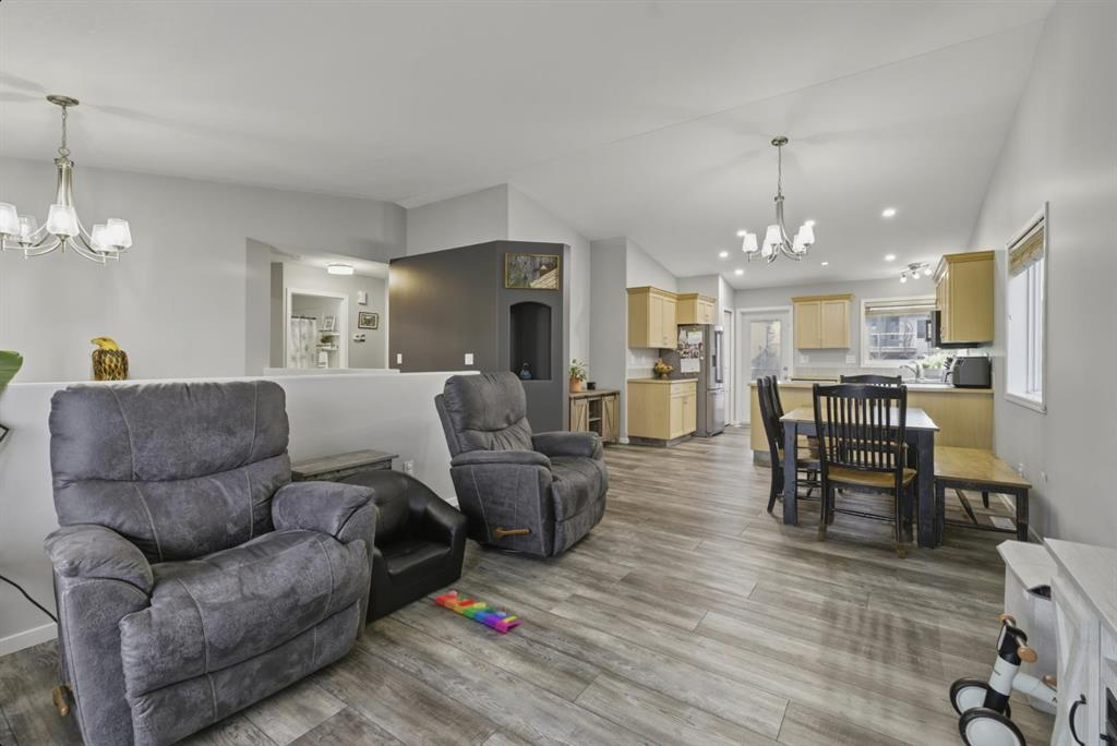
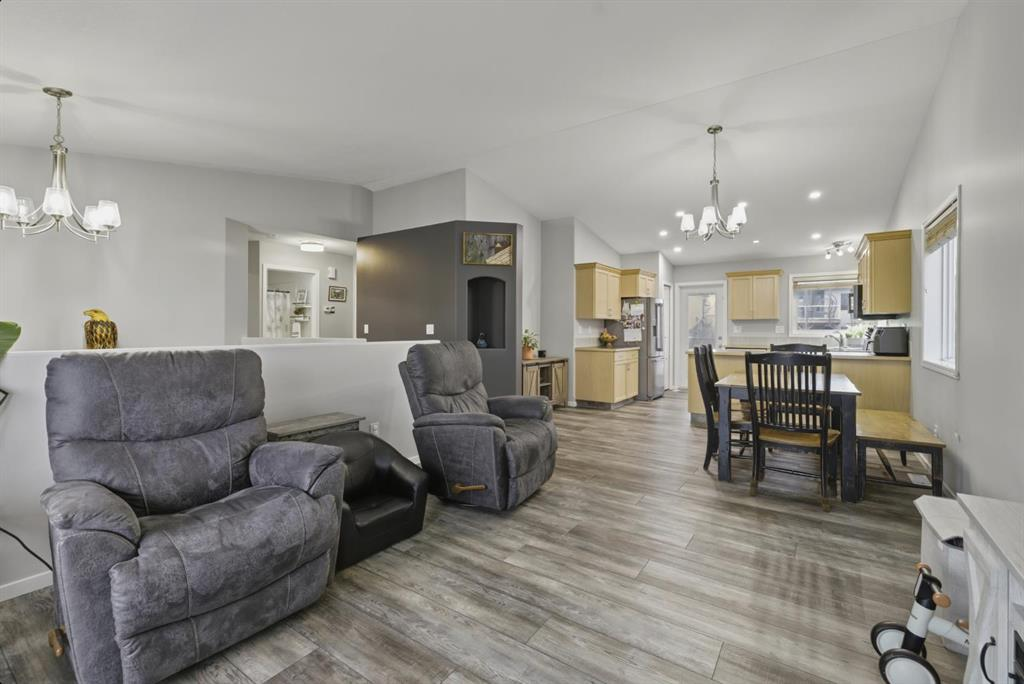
- knob puzzle [434,589,523,634]
